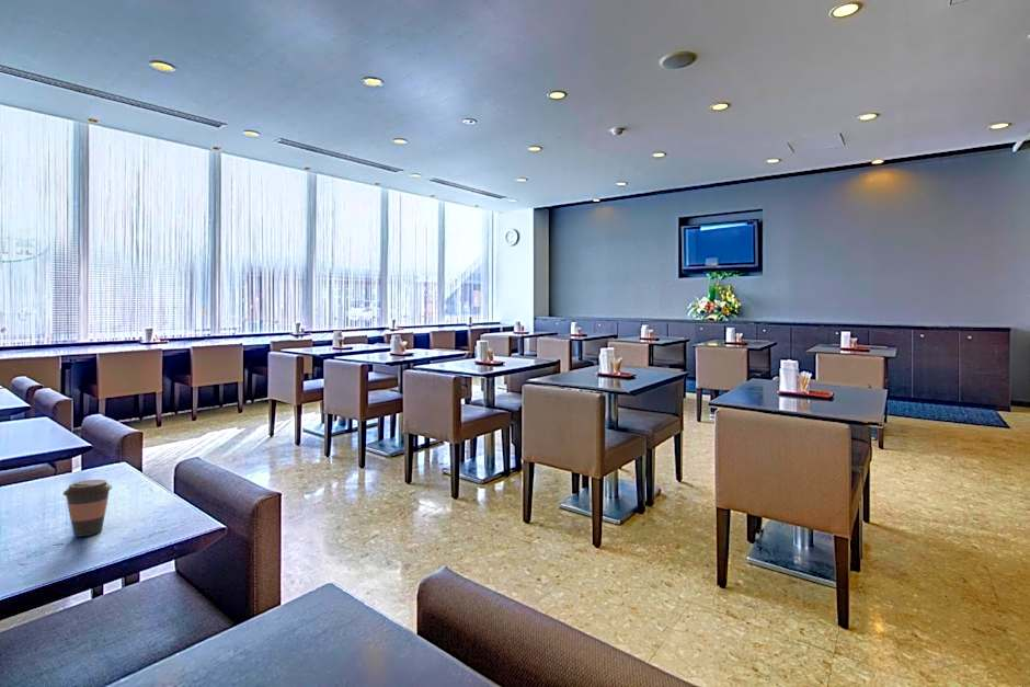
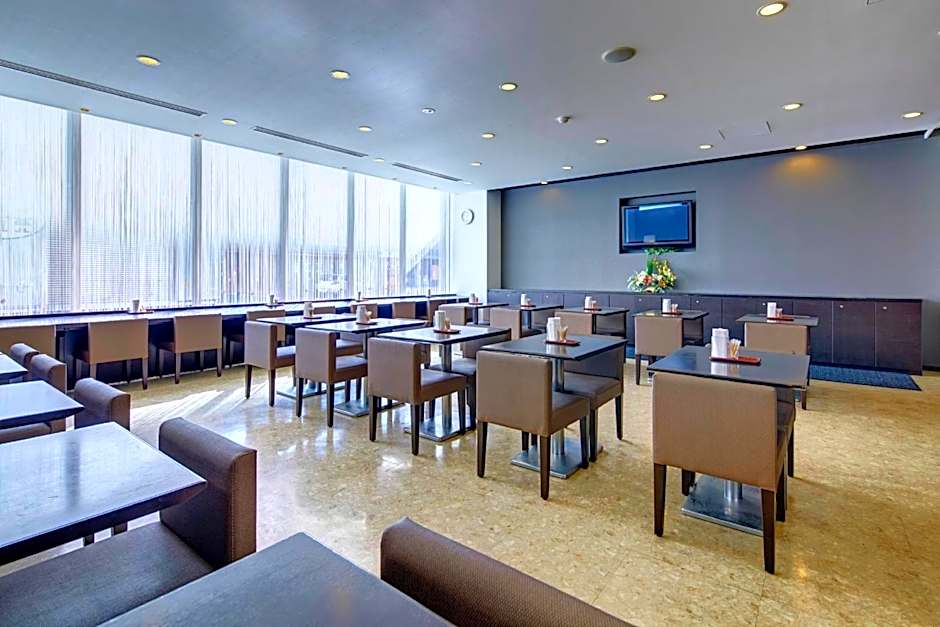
- coffee cup [62,479,113,538]
